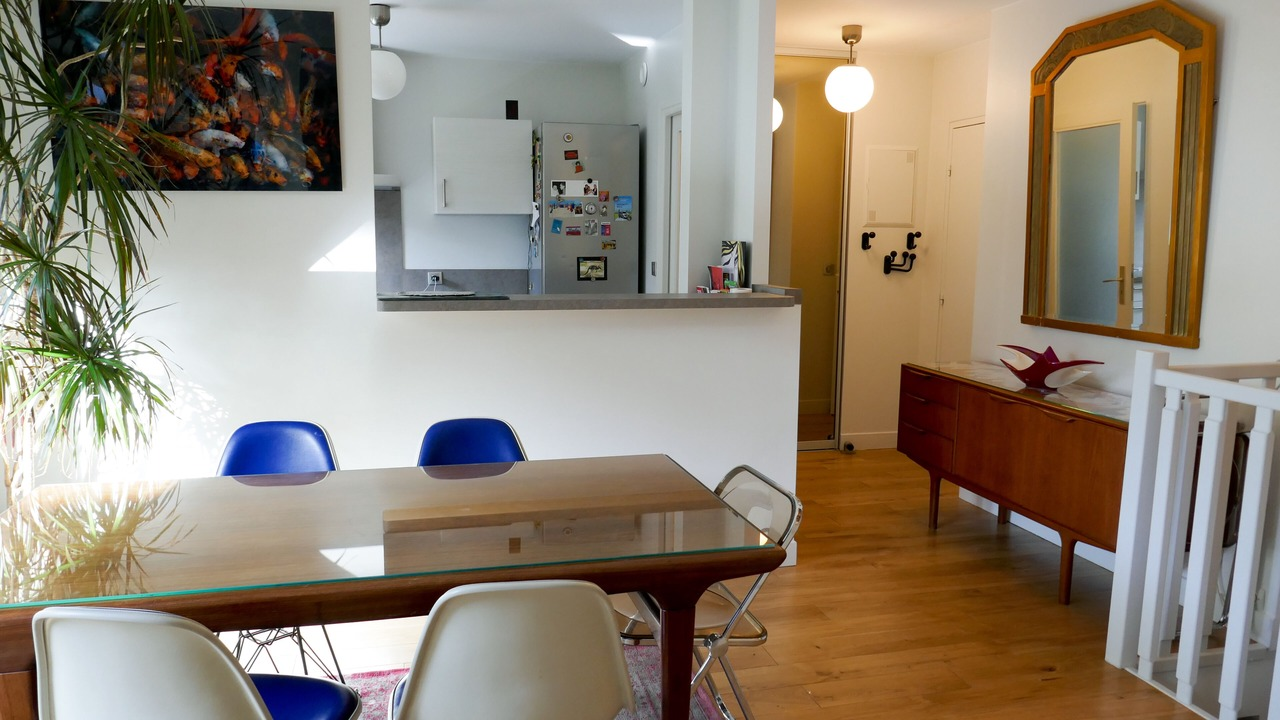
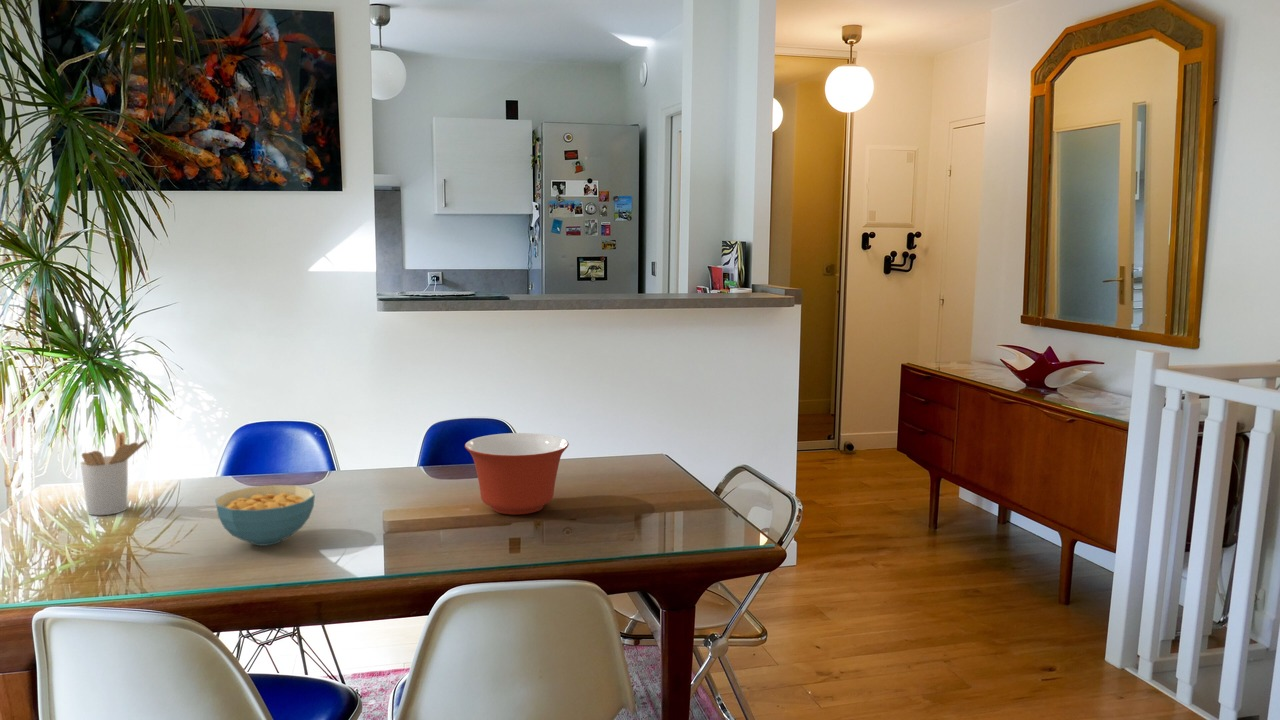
+ utensil holder [80,431,148,516]
+ cereal bowl [214,484,316,547]
+ mixing bowl [464,432,570,516]
